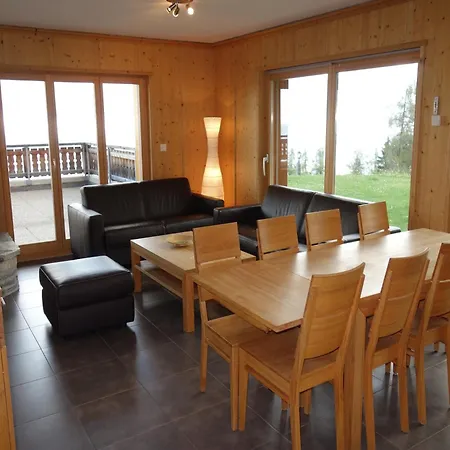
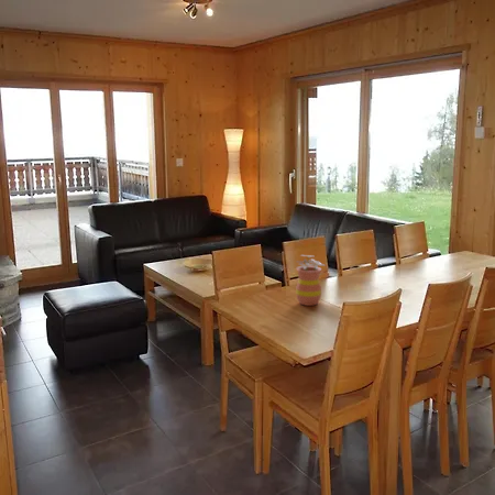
+ flowerpot [295,254,324,307]
